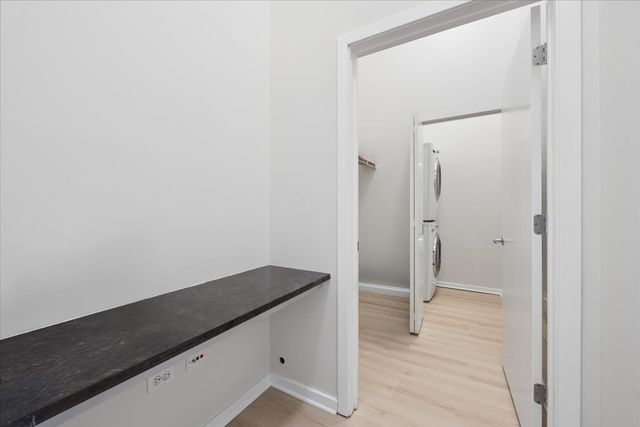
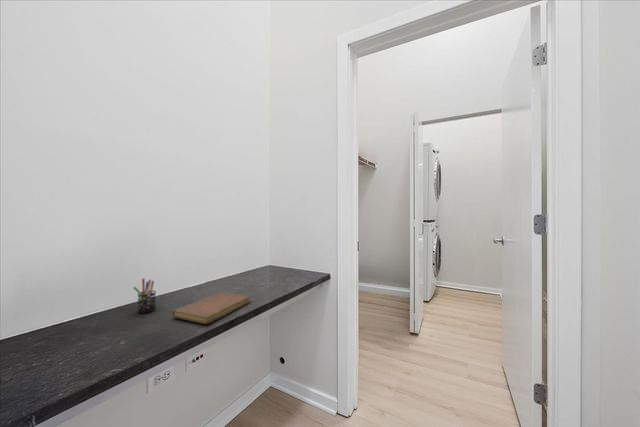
+ notebook [171,291,251,325]
+ pen holder [132,277,157,314]
